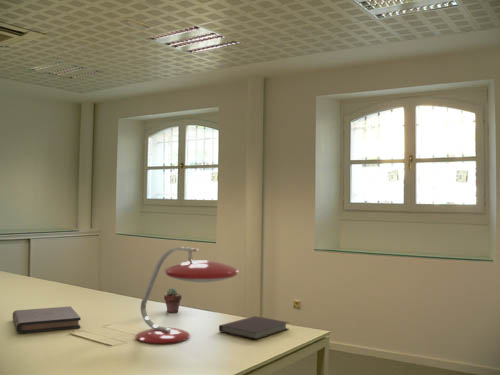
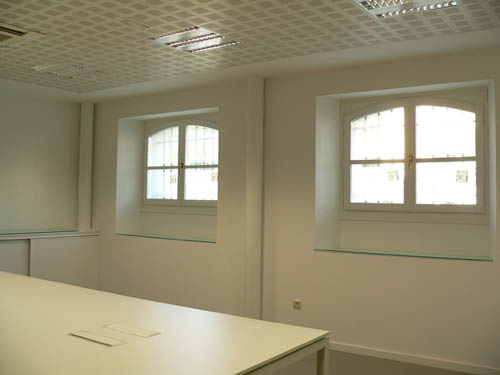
- potted succulent [163,287,183,314]
- desk lamp [135,246,240,345]
- notebook [218,315,290,341]
- book [12,305,82,334]
